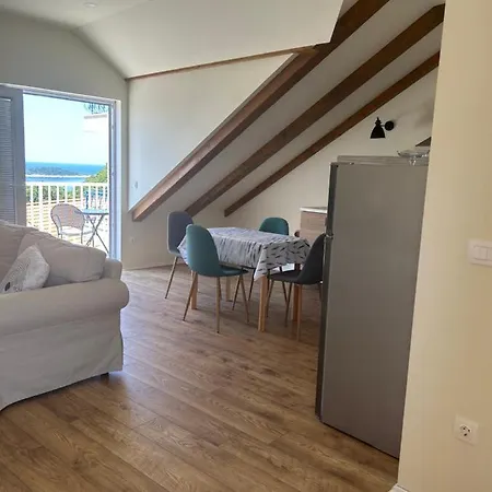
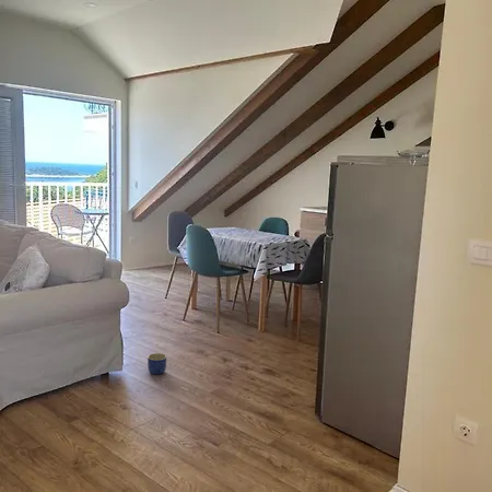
+ planter [147,352,167,375]
